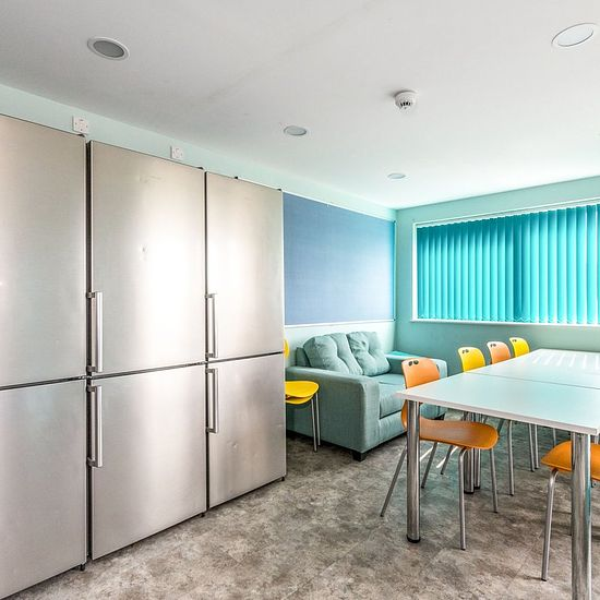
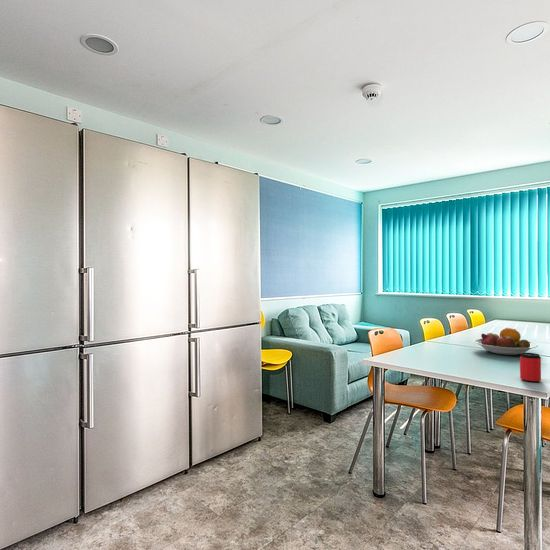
+ can [519,352,542,383]
+ fruit bowl [473,327,539,356]
